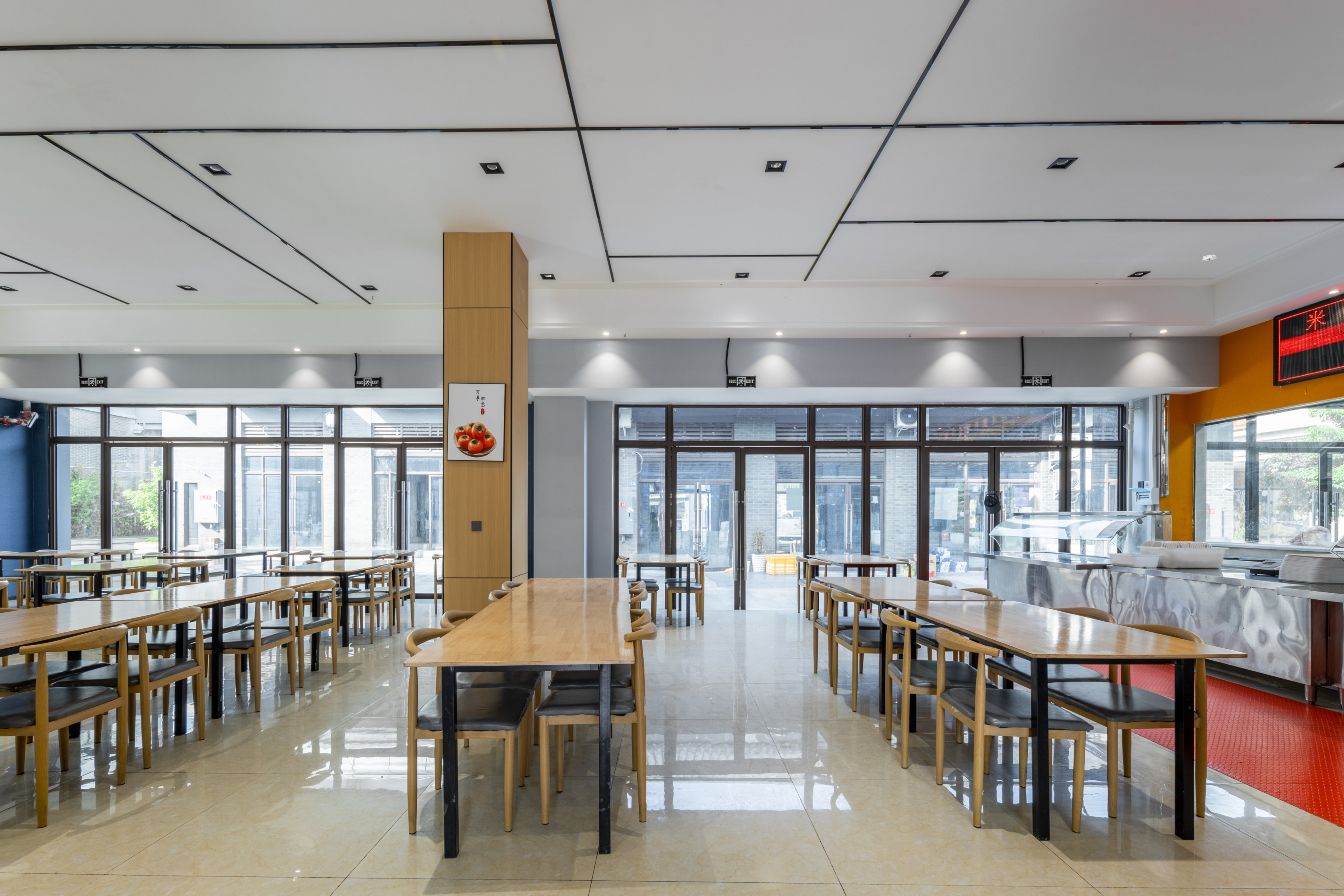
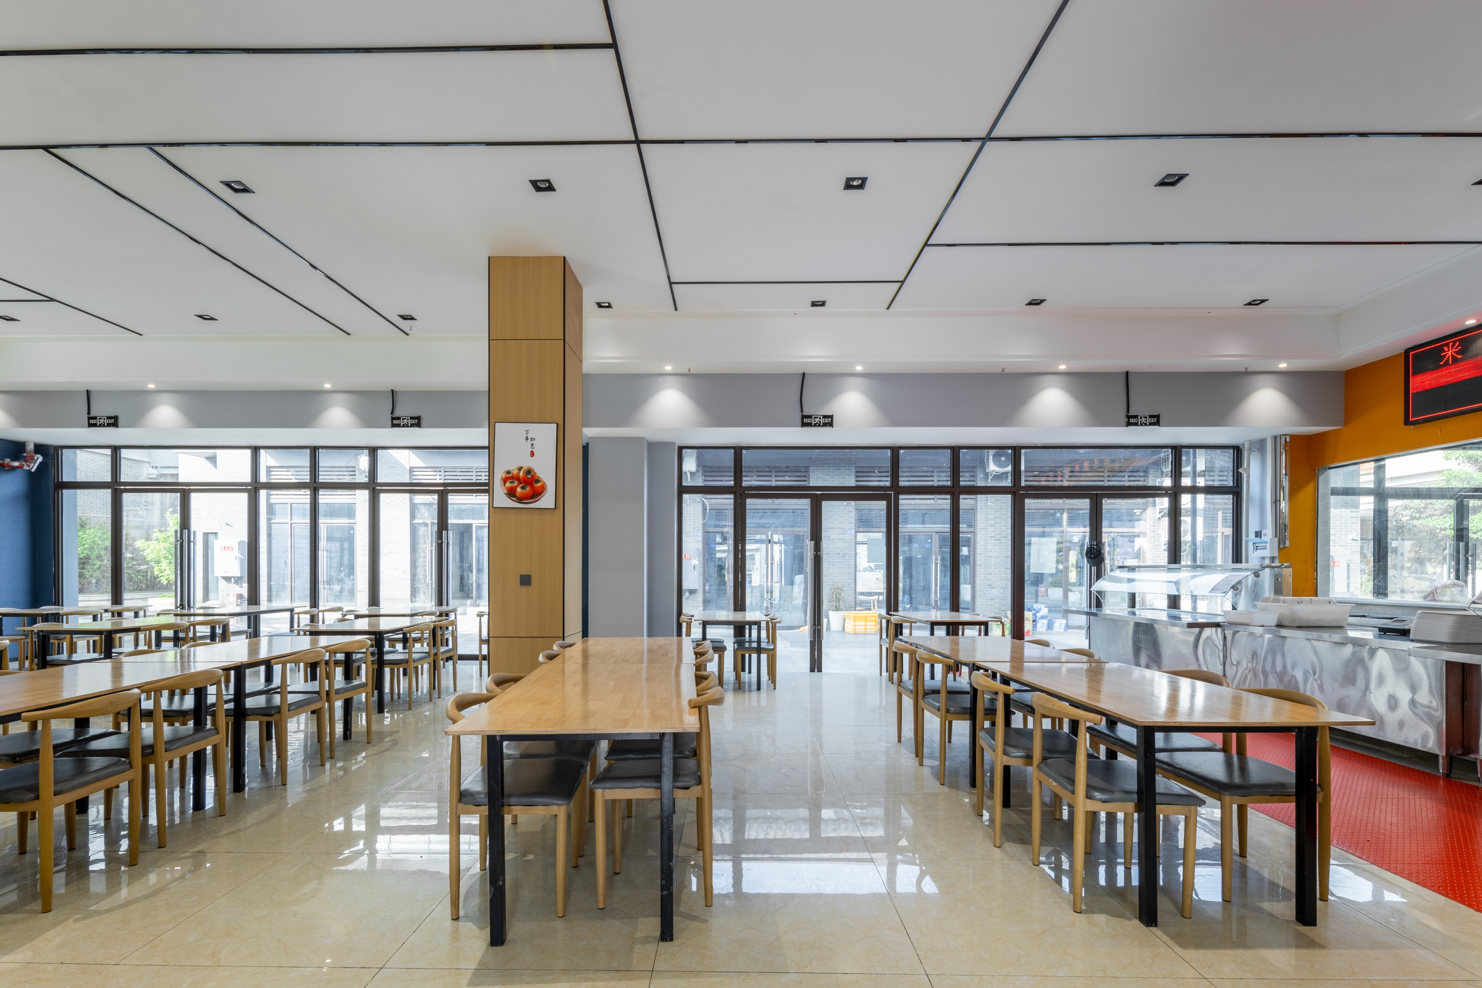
- smoke detector [1201,254,1218,262]
